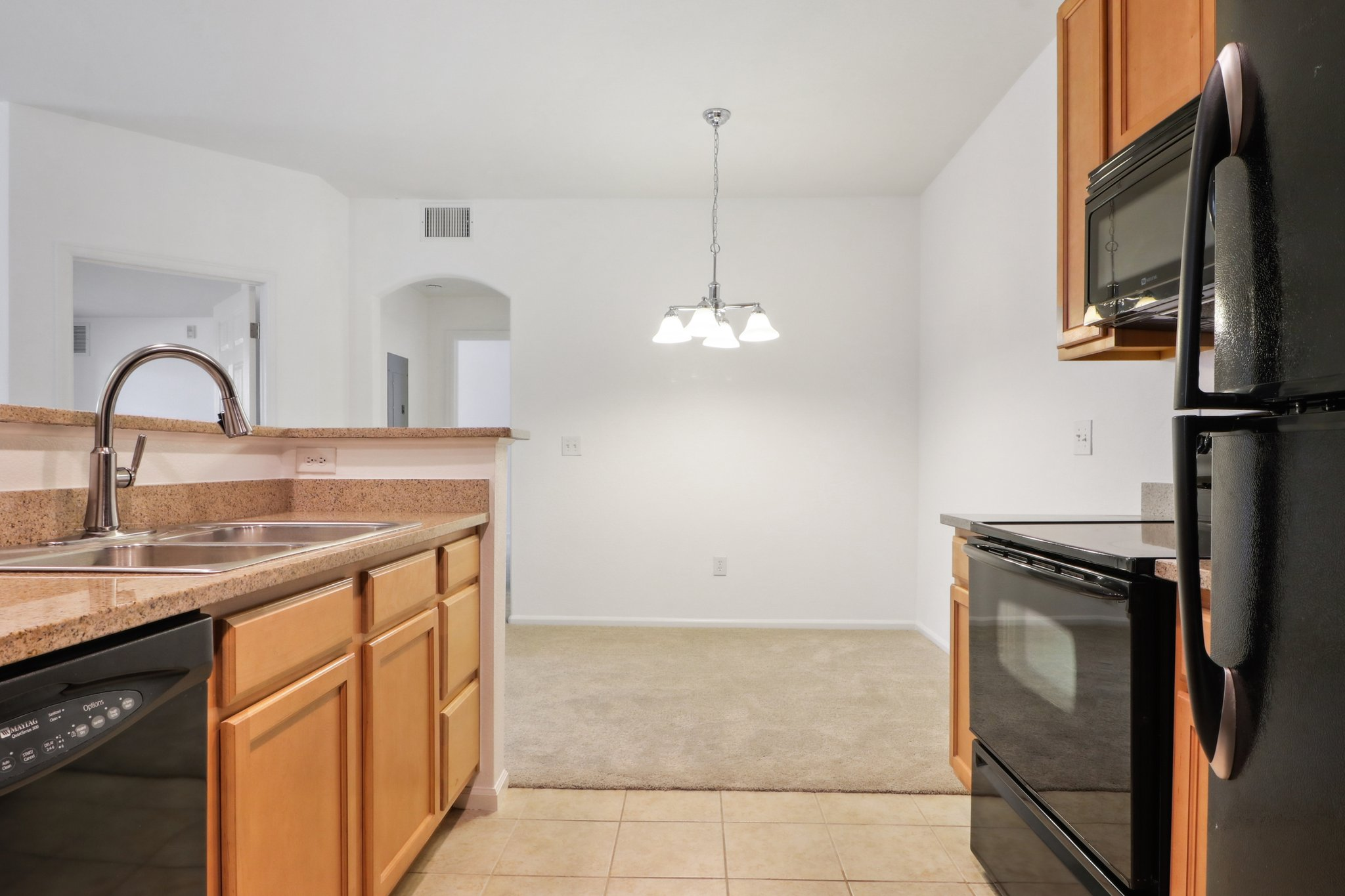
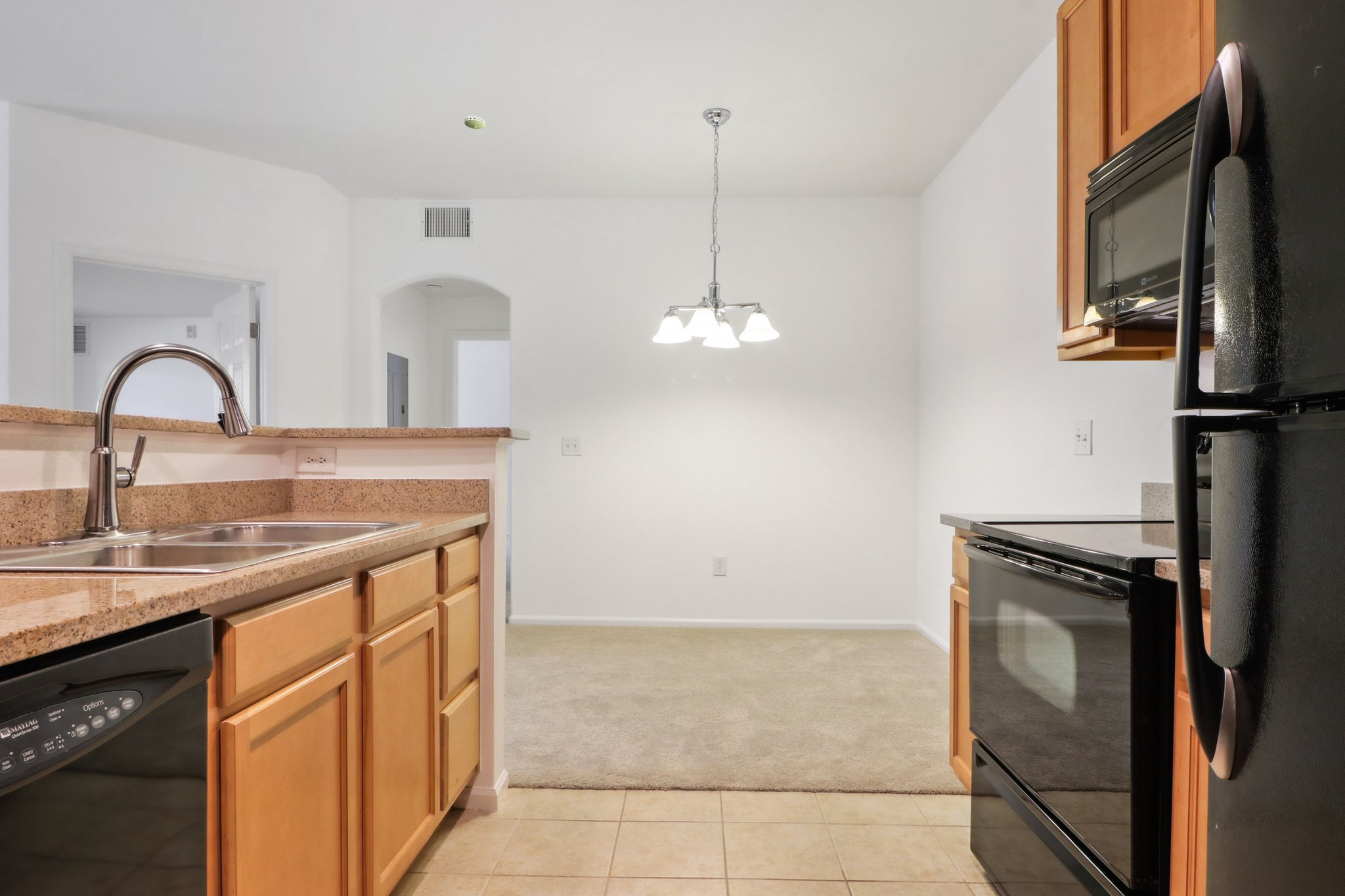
+ smoke detector [464,116,486,130]
